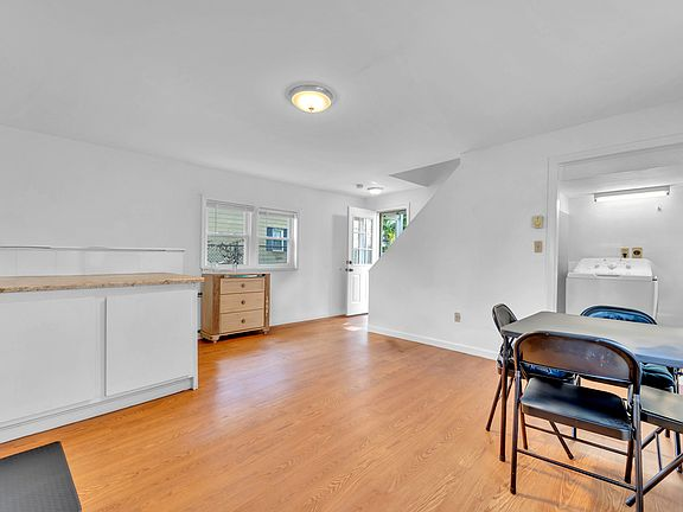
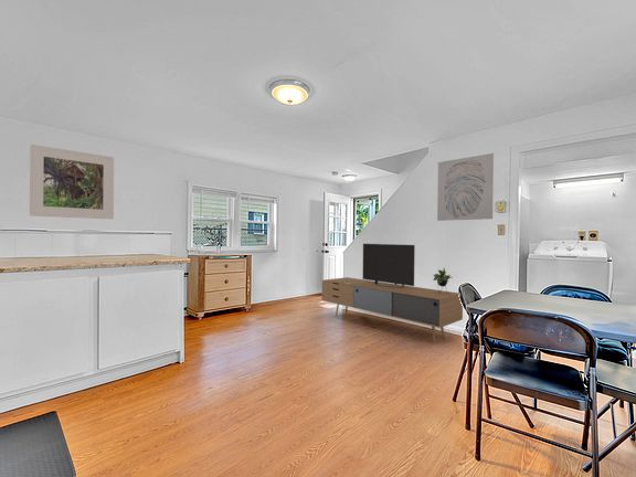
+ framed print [29,144,115,220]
+ media console [321,243,464,343]
+ wall art [436,152,495,222]
